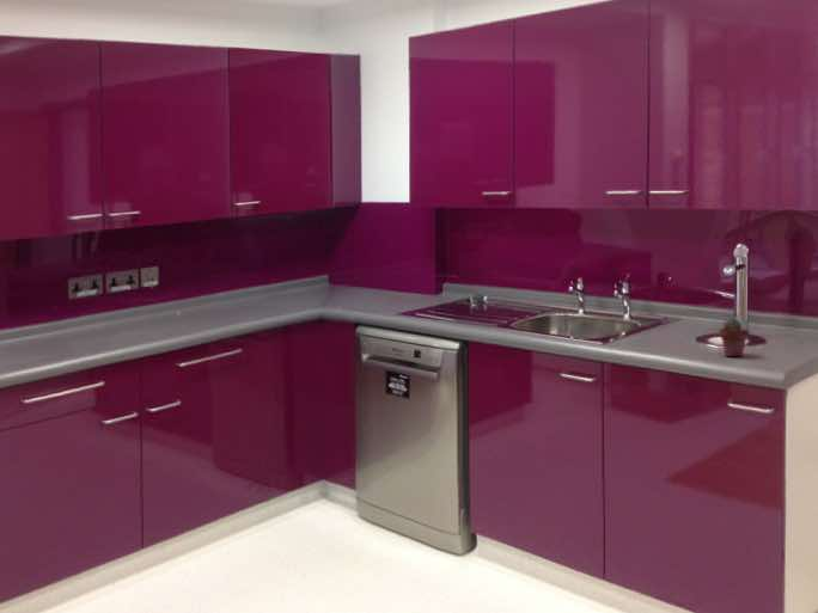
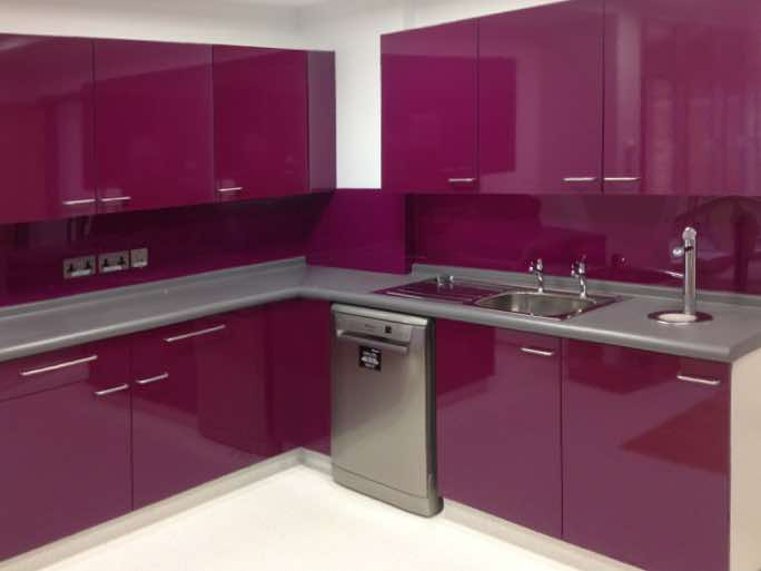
- potted succulent [719,317,750,357]
